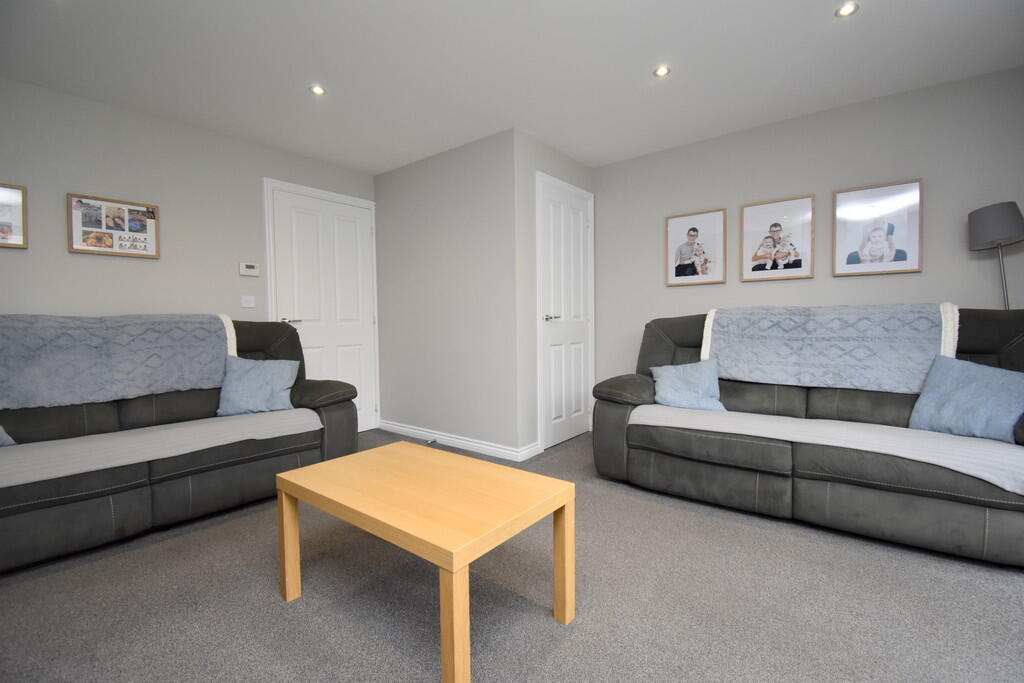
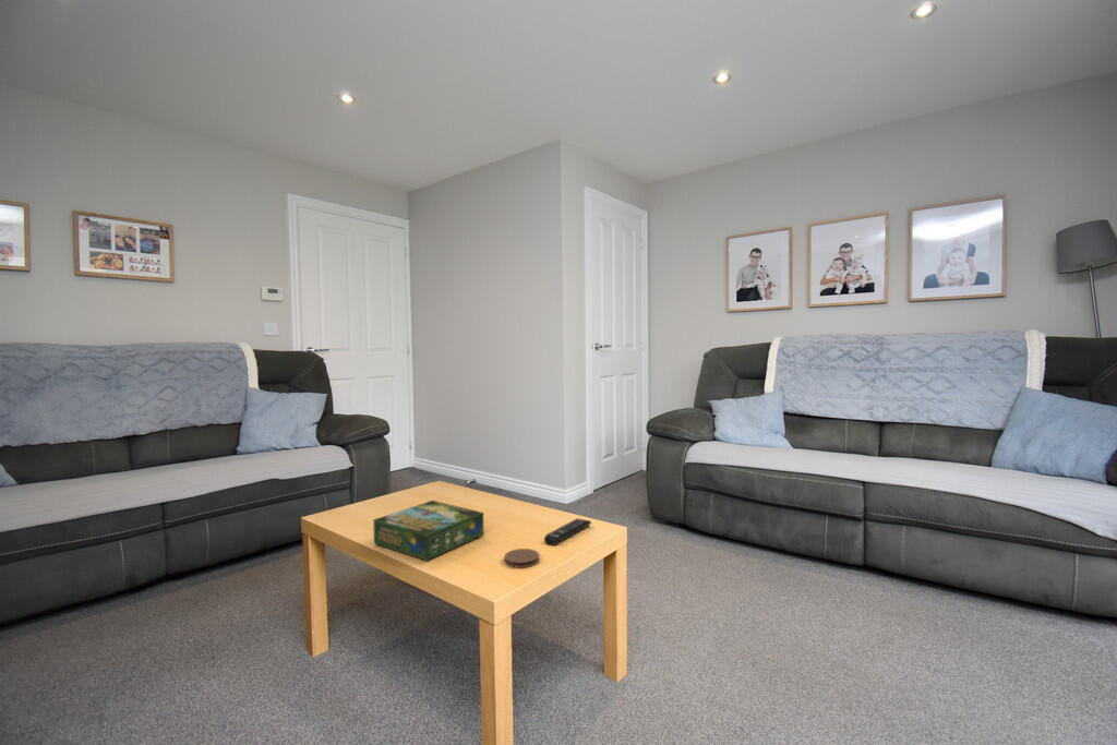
+ coaster [503,548,540,568]
+ remote control [543,517,592,546]
+ board game [372,500,485,562]
